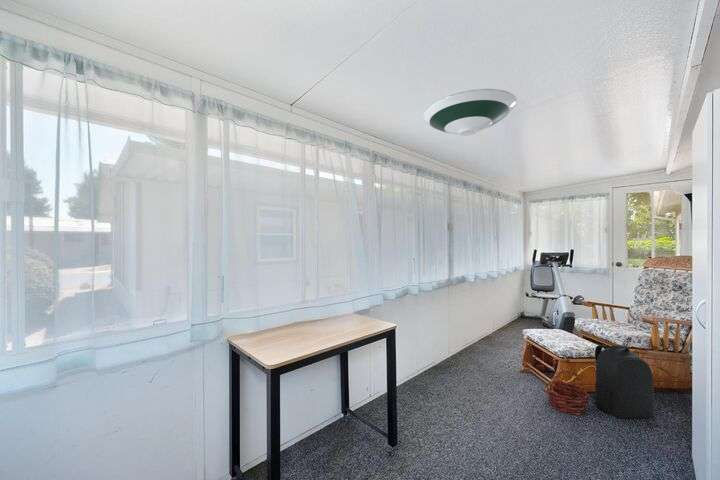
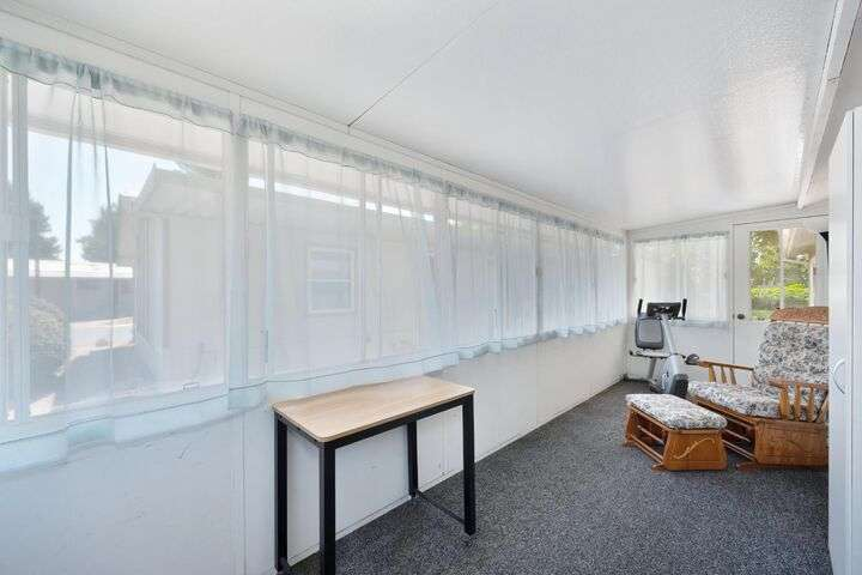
- basket [545,368,590,416]
- backpack [590,343,655,419]
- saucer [422,88,518,137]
